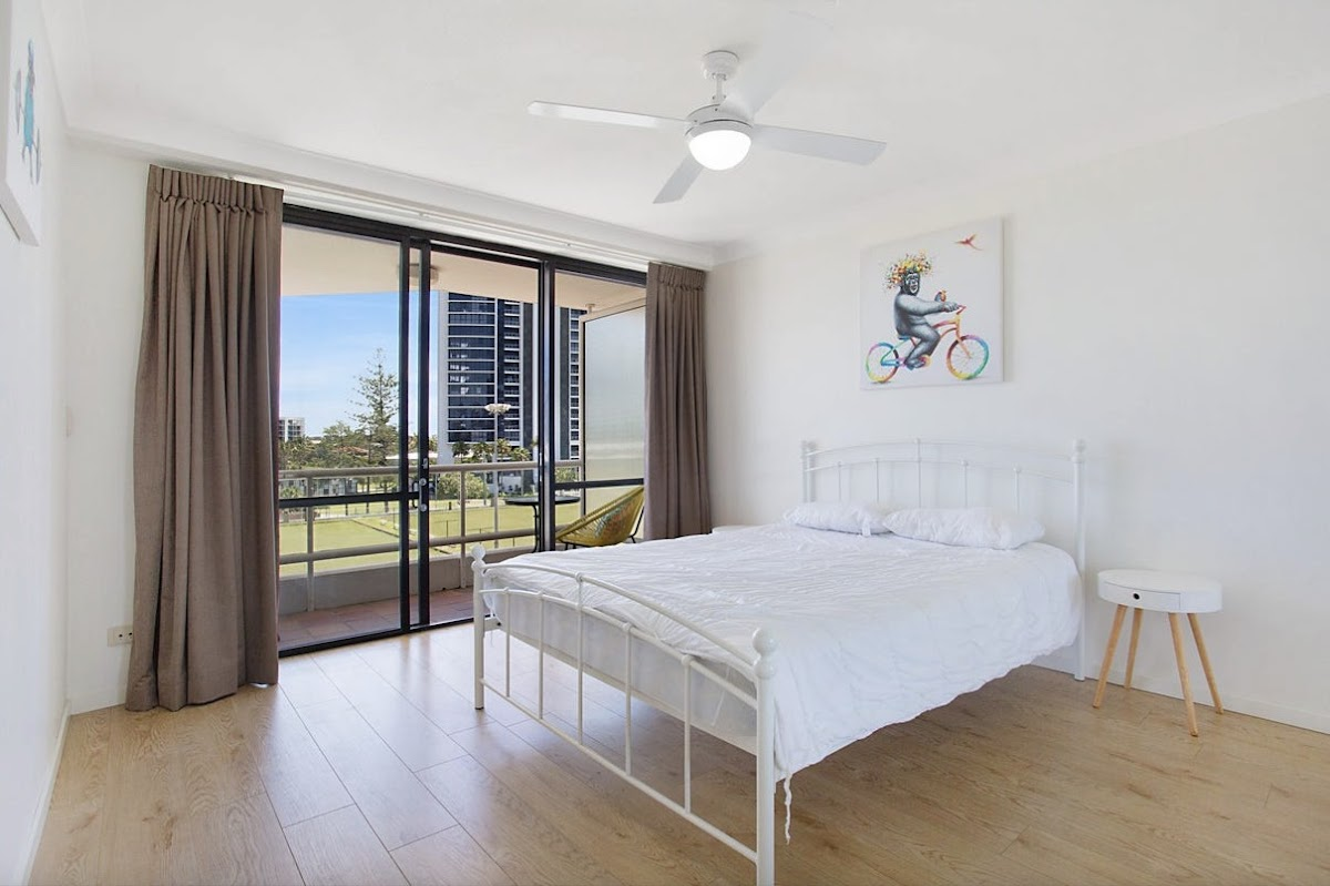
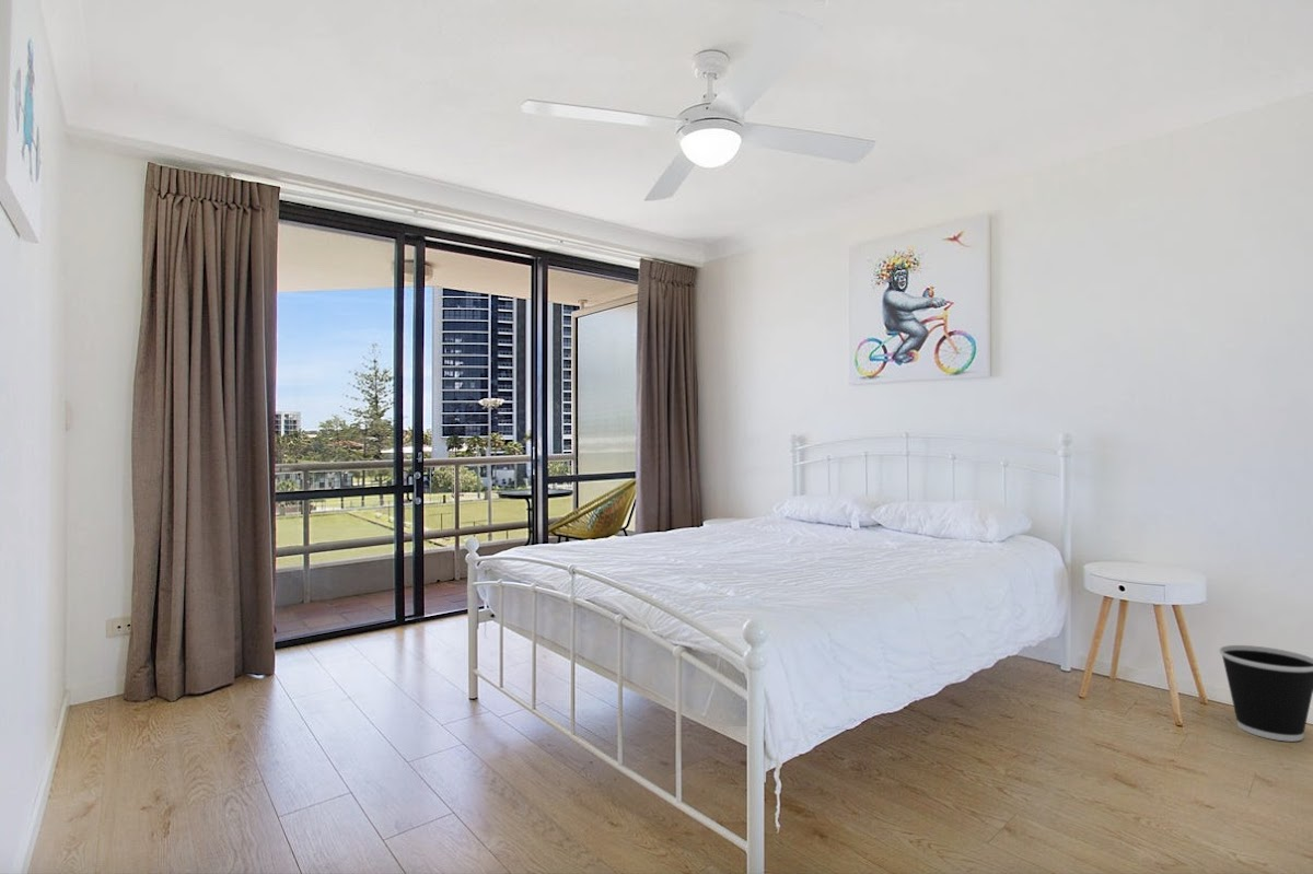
+ wastebasket [1219,644,1313,743]
